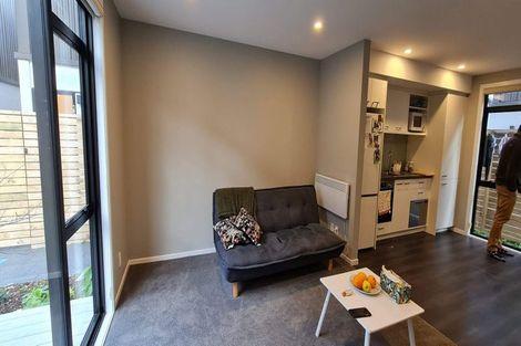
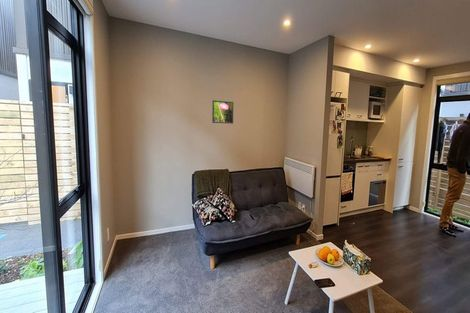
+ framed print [211,99,235,125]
